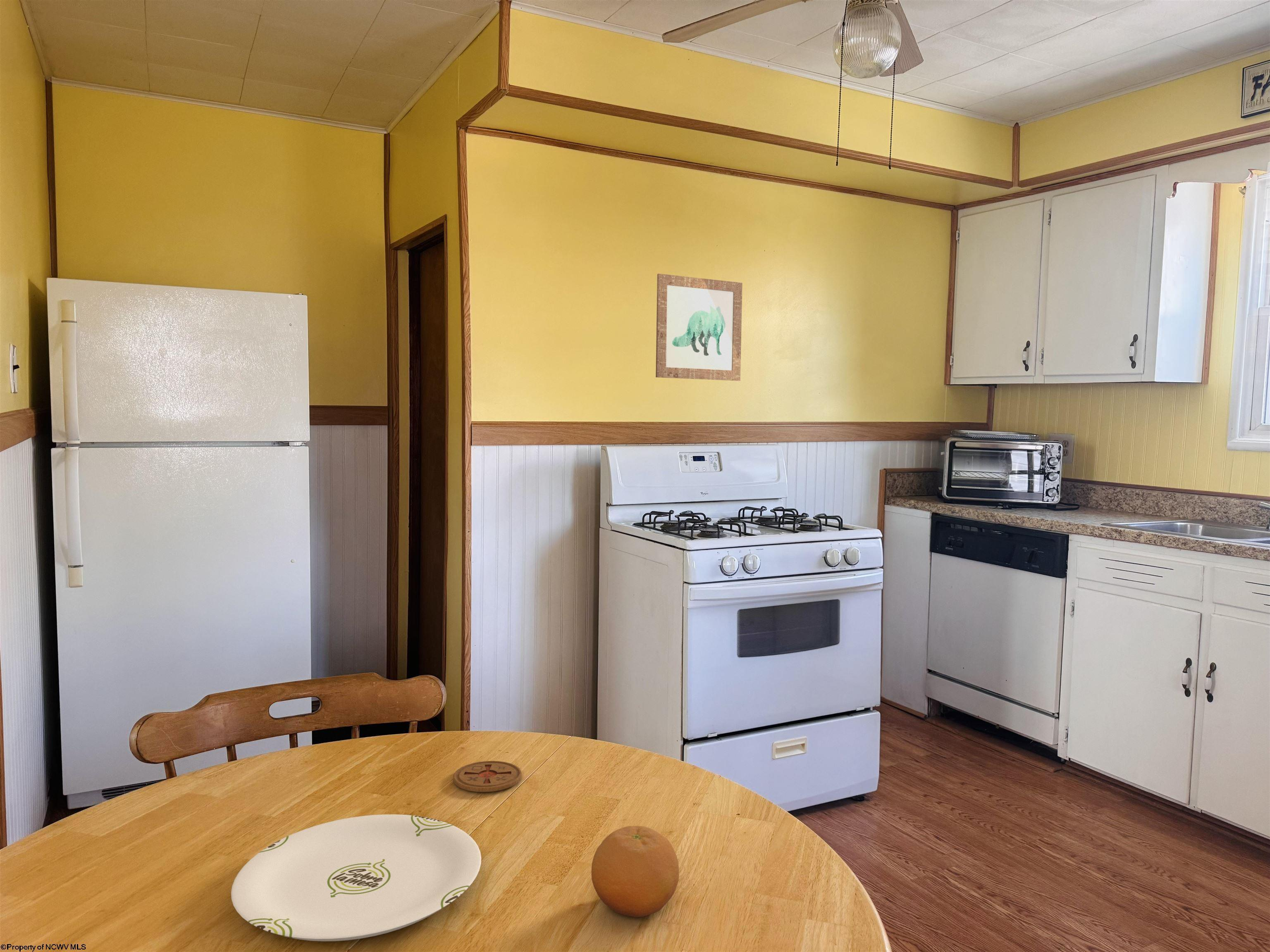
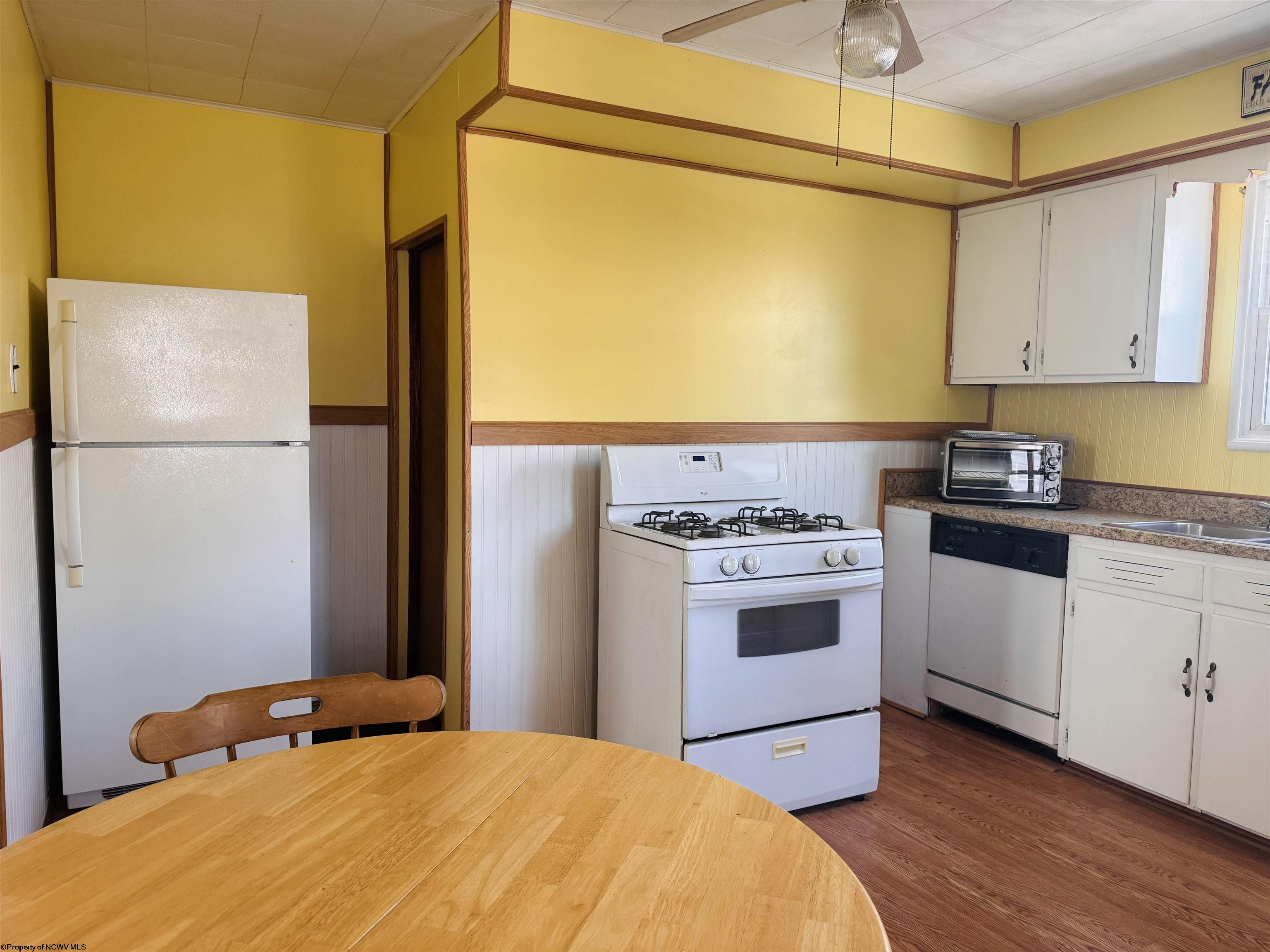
- fruit [591,826,679,918]
- coaster [453,760,522,793]
- plate [231,814,482,942]
- wall art [655,273,743,381]
